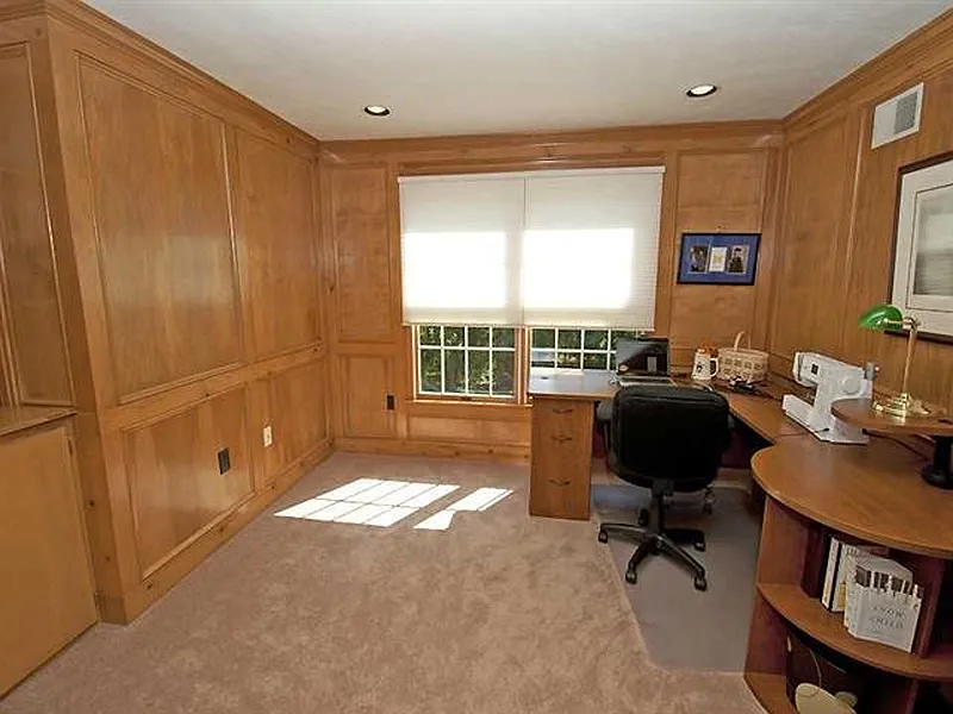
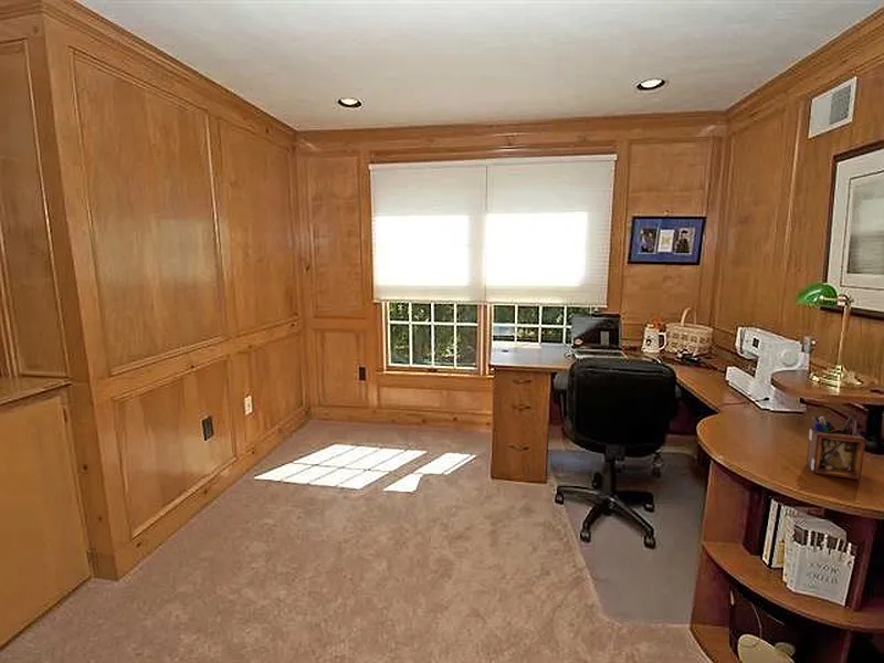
+ desk organizer [806,413,866,481]
